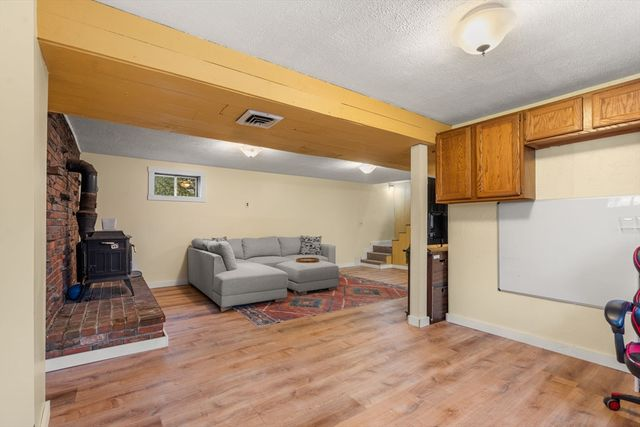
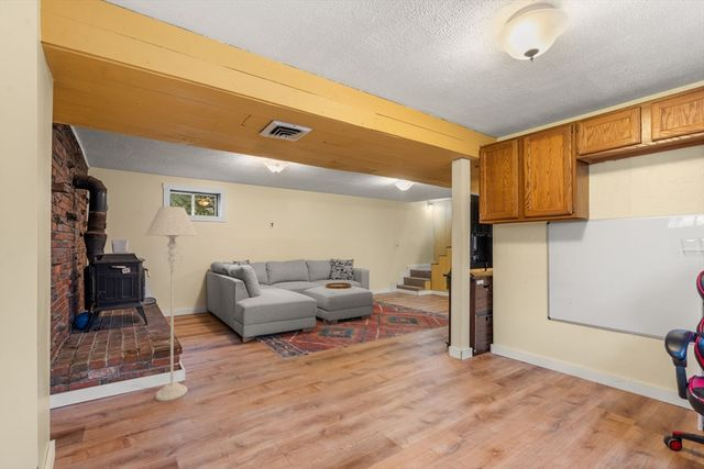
+ floor lamp [144,205,198,402]
